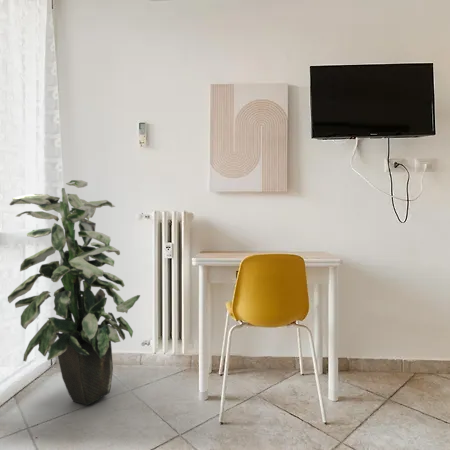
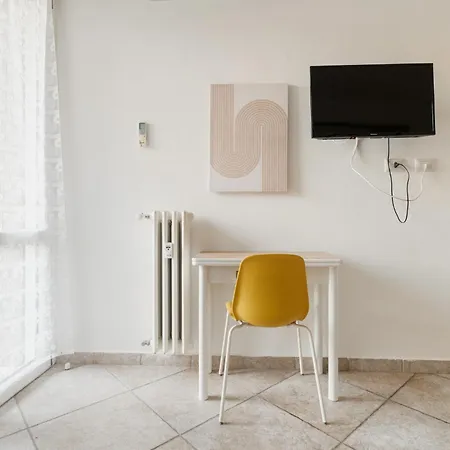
- indoor plant [7,179,141,406]
